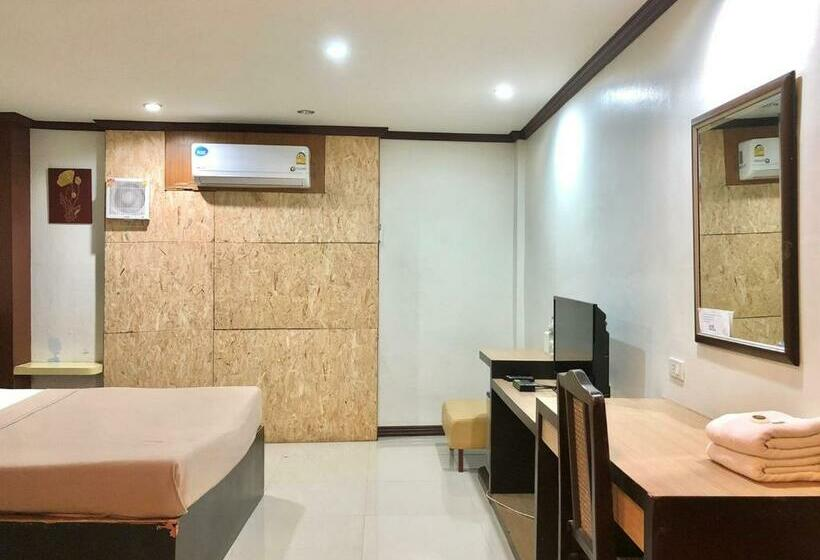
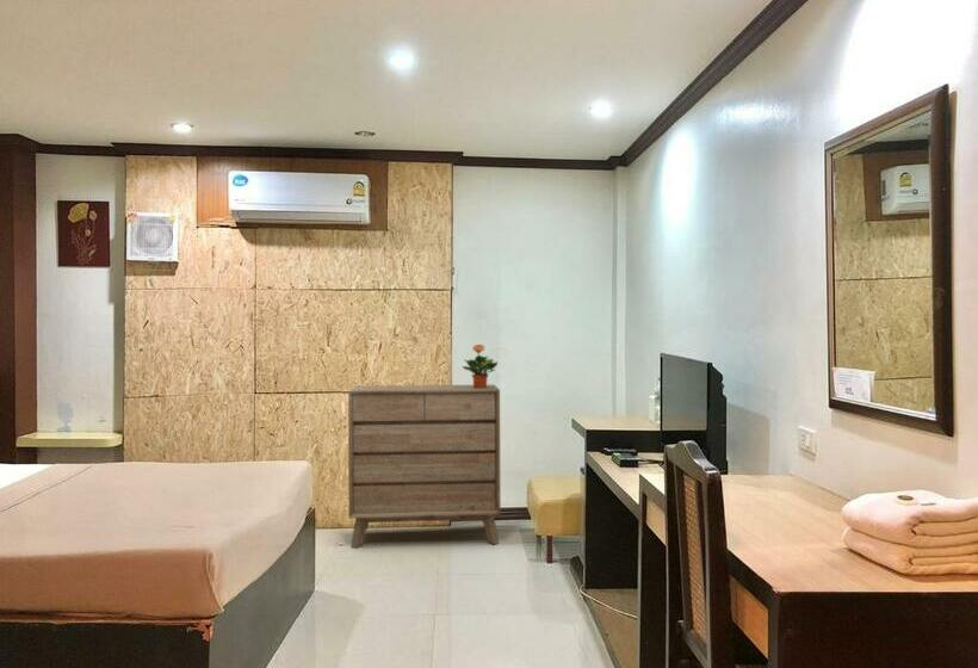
+ potted plant [462,344,499,388]
+ dresser [347,383,502,549]
